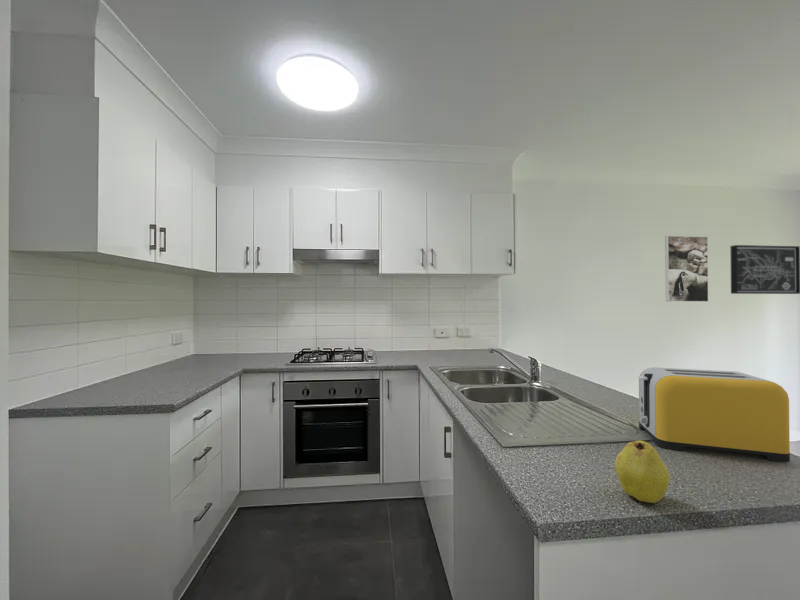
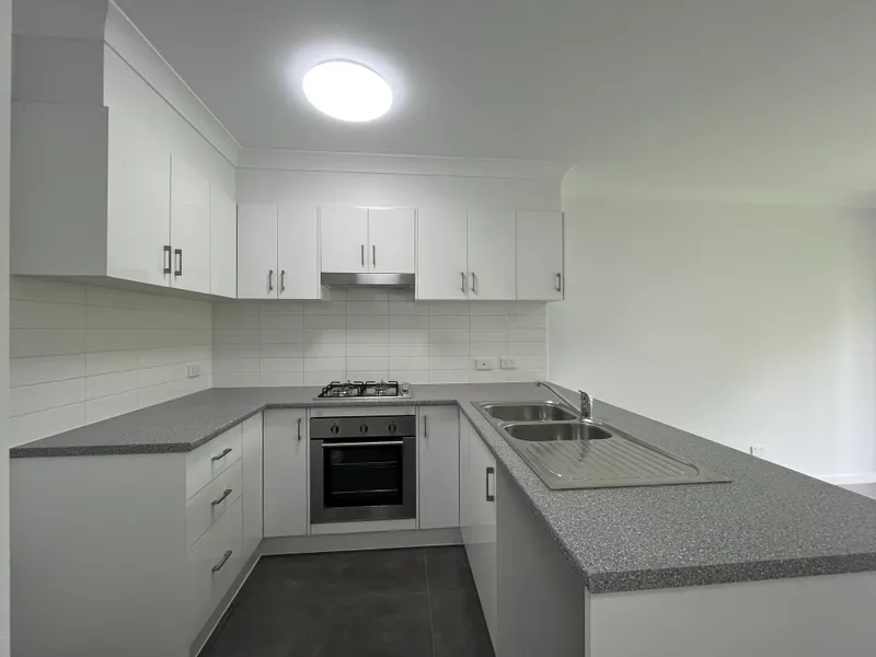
- fruit [614,439,670,504]
- toaster [637,367,791,463]
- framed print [664,235,709,303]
- wall art [729,244,800,295]
